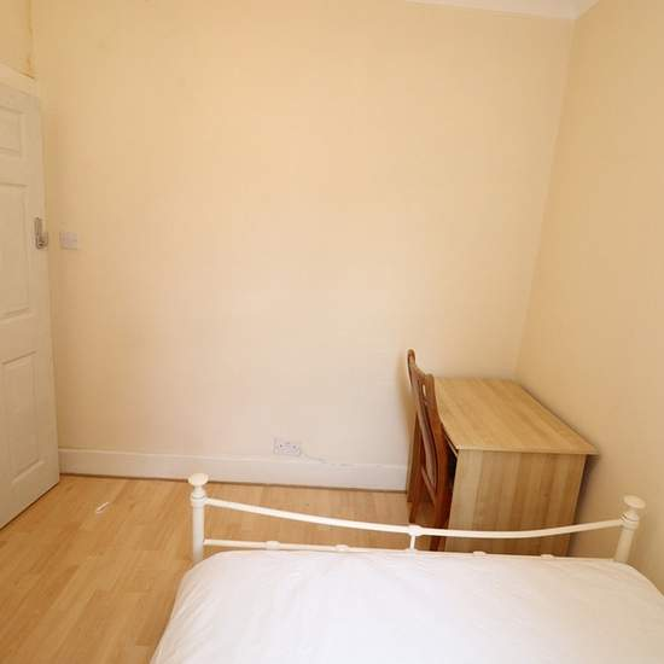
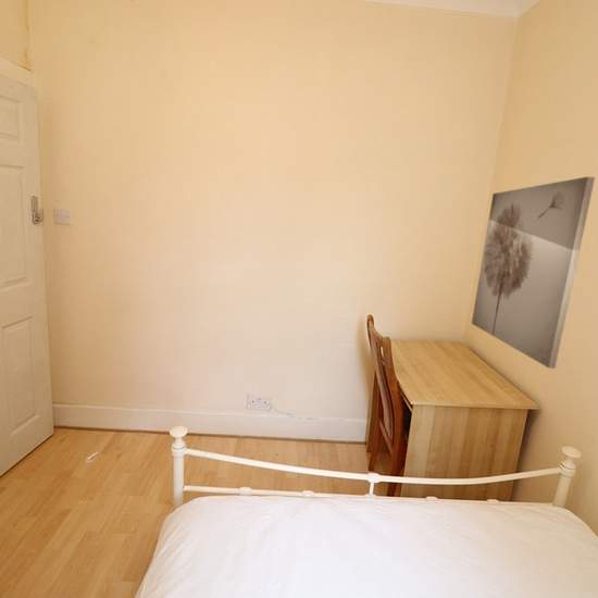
+ wall art [471,176,596,370]
